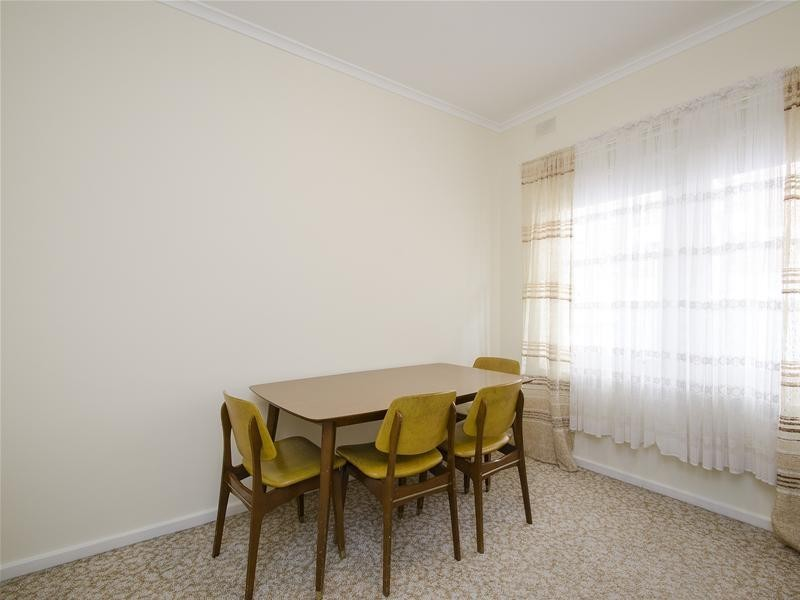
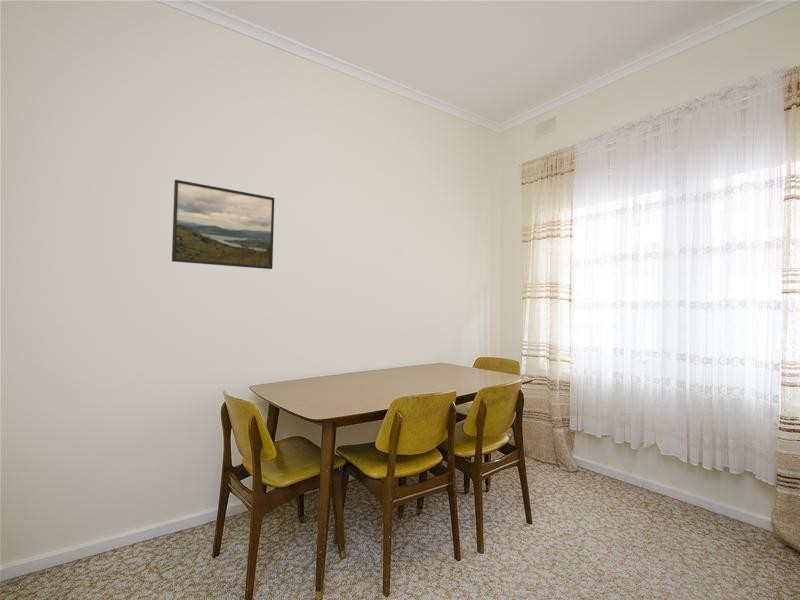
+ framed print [171,179,275,270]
